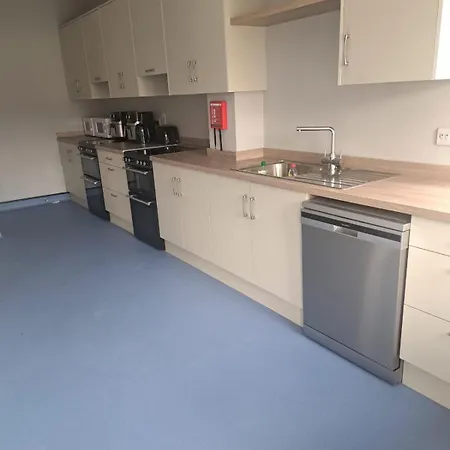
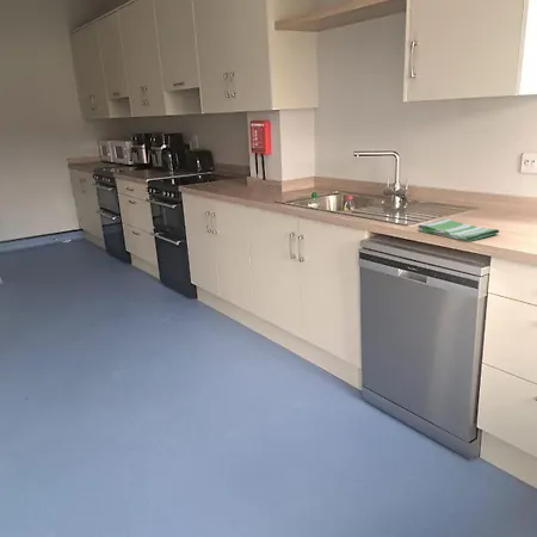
+ dish towel [416,217,500,242]
